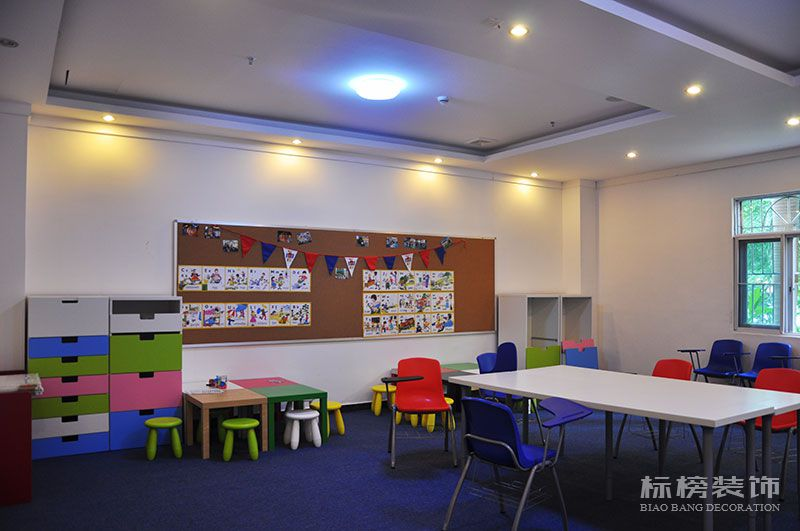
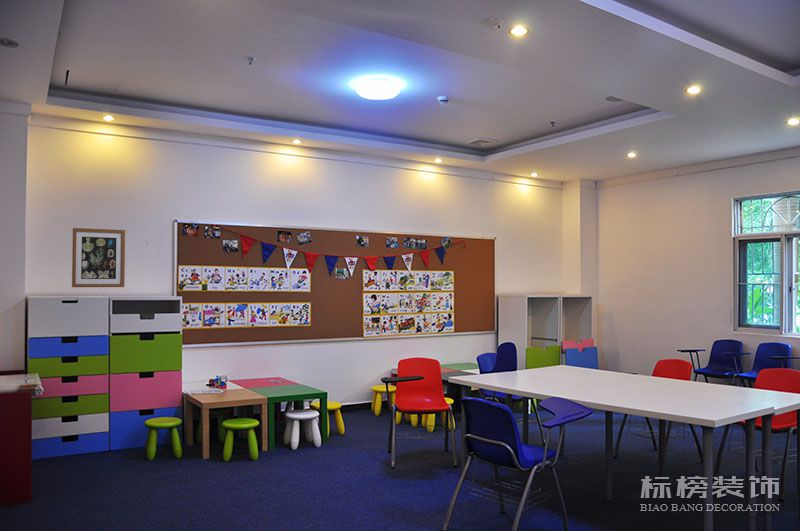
+ wall art [71,227,126,288]
